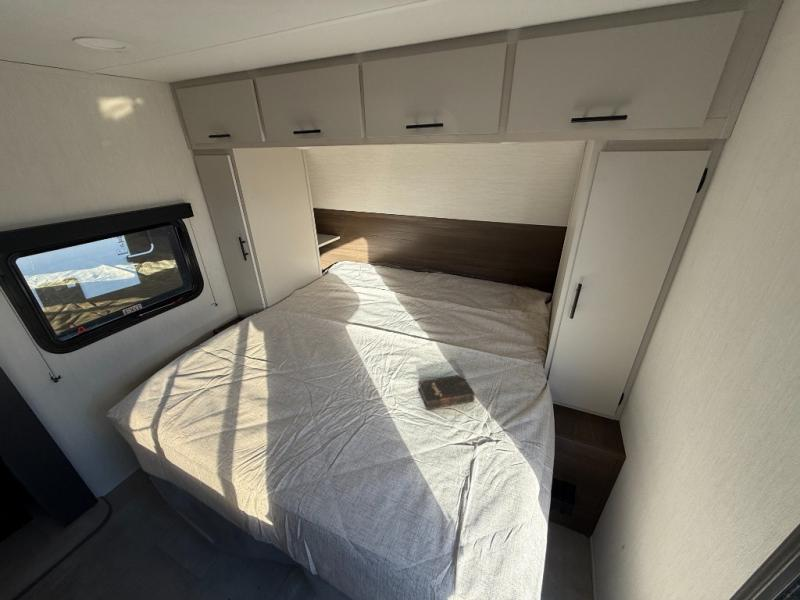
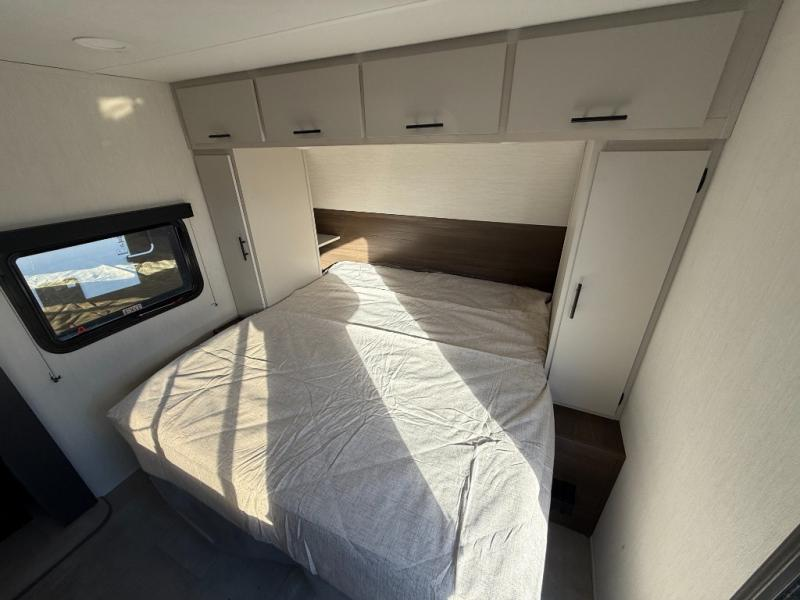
- hardback book [417,373,476,411]
